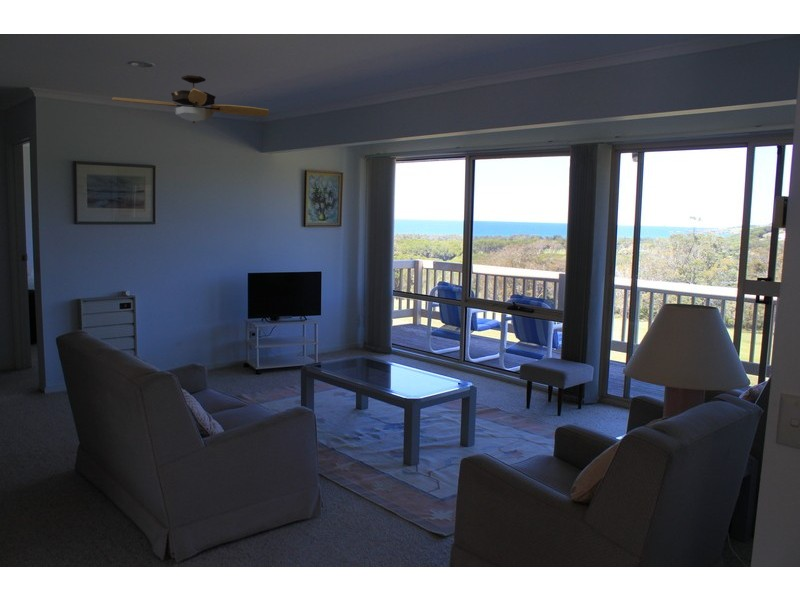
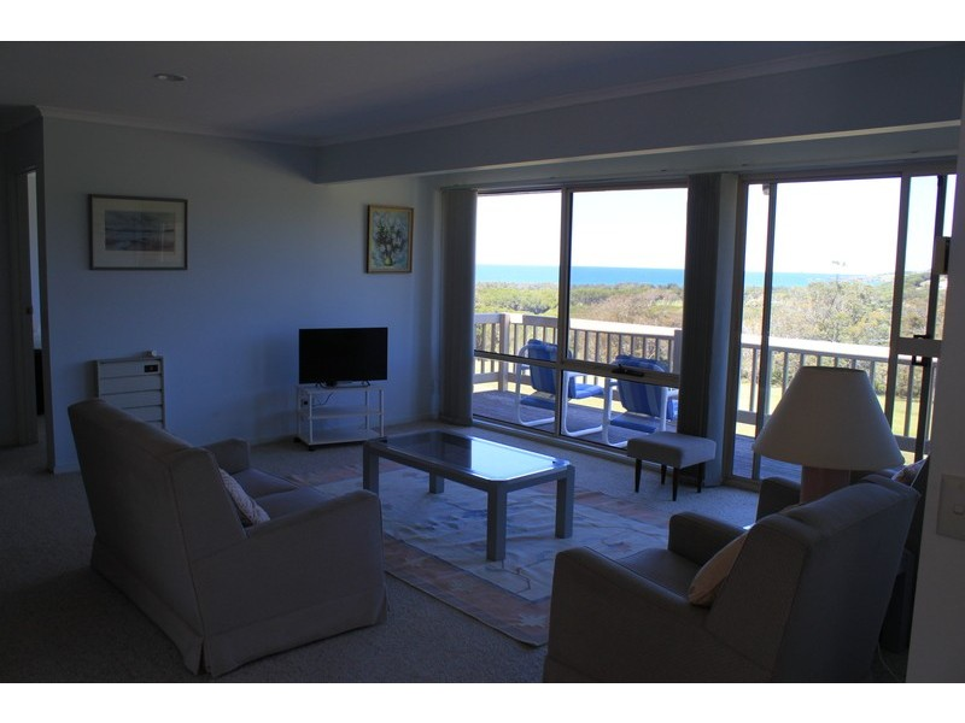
- ceiling fan [111,74,270,124]
